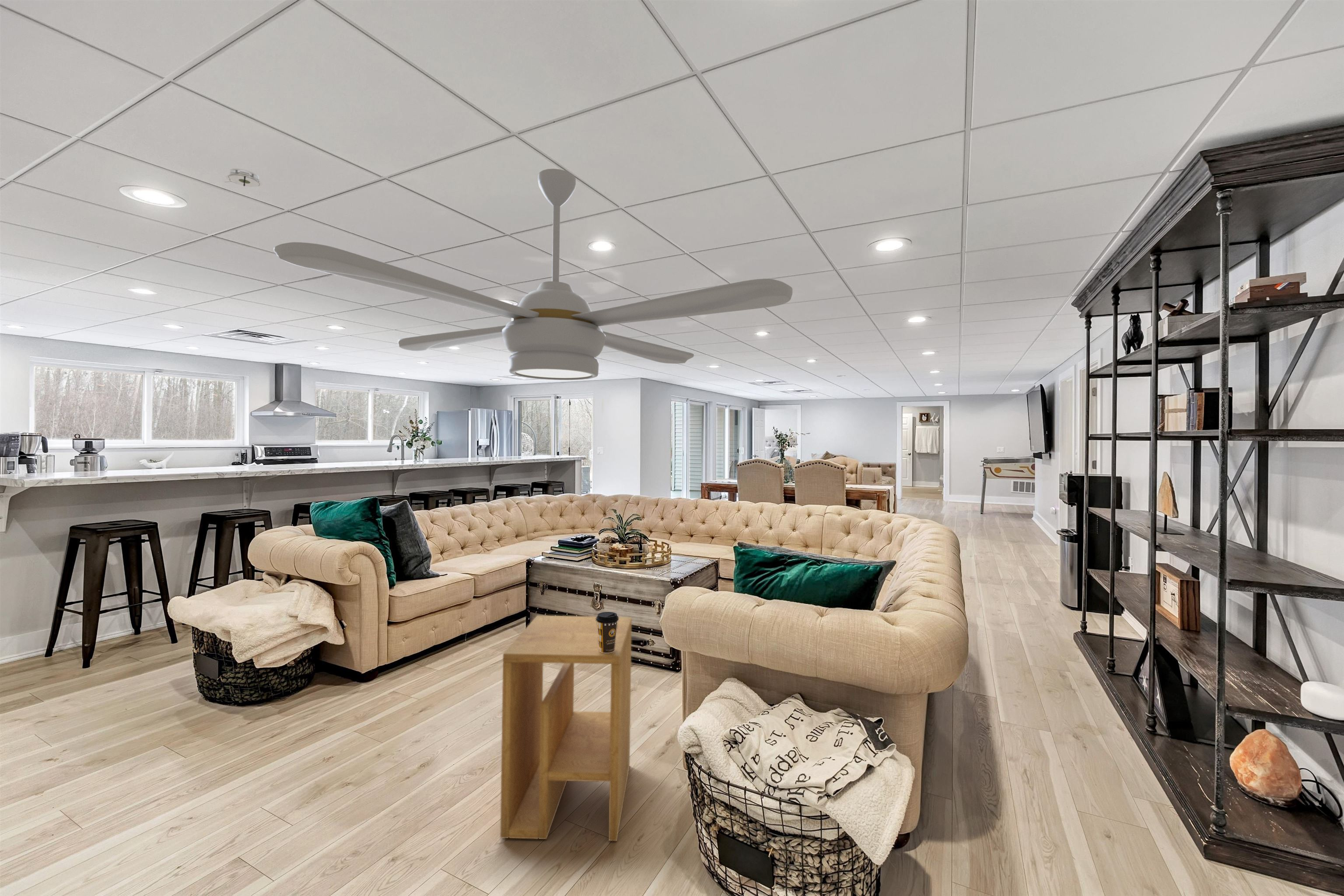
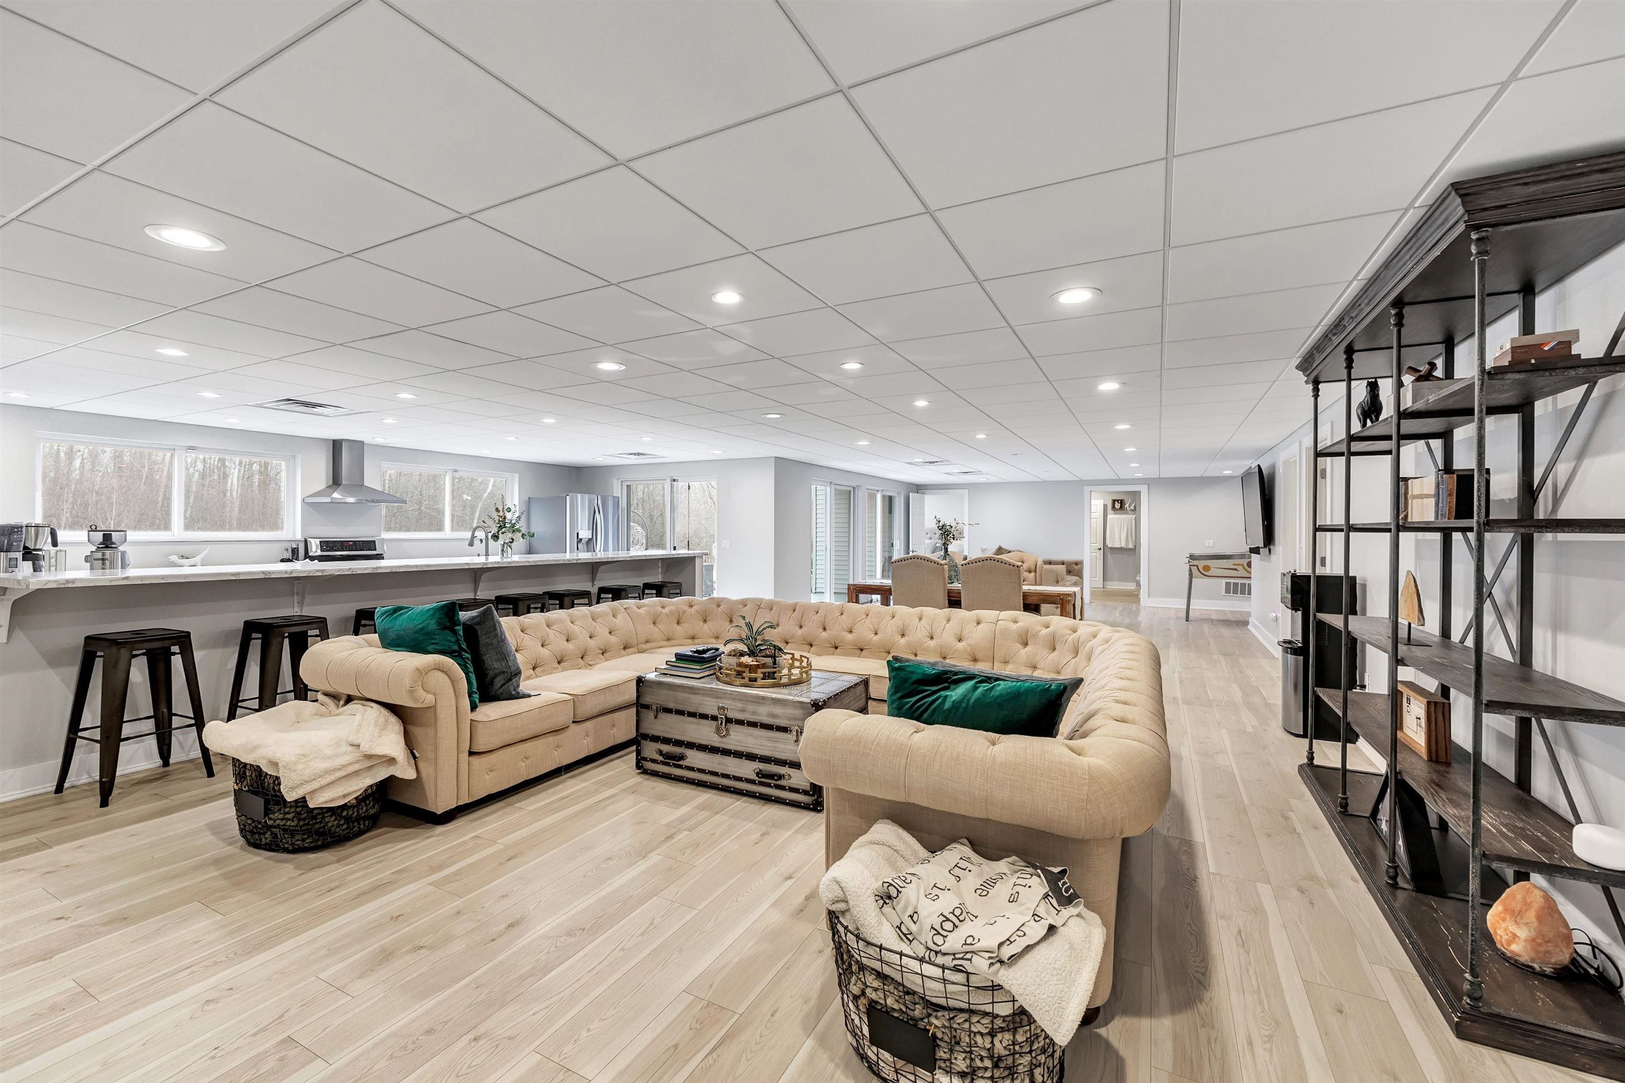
- smoke detector [224,168,262,187]
- side table [500,615,632,841]
- ceiling fan [273,168,793,380]
- coffee cup [595,611,619,653]
